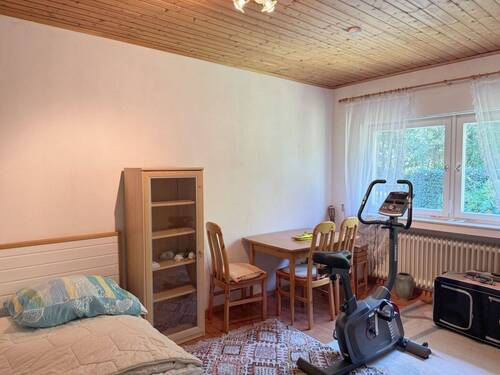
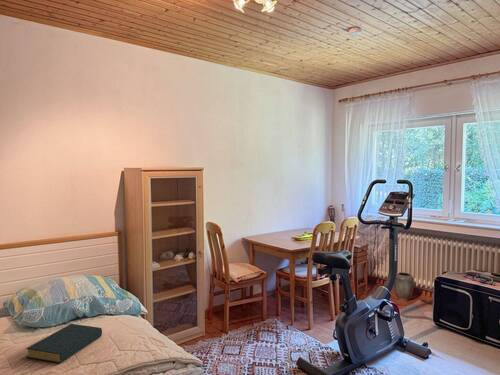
+ hardback book [25,323,103,364]
